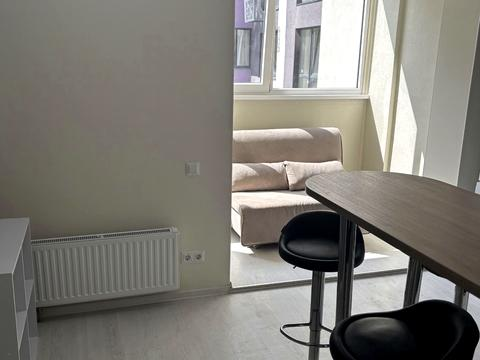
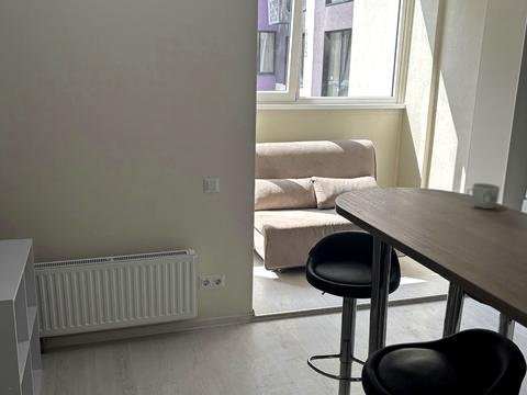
+ mug [466,182,501,210]
